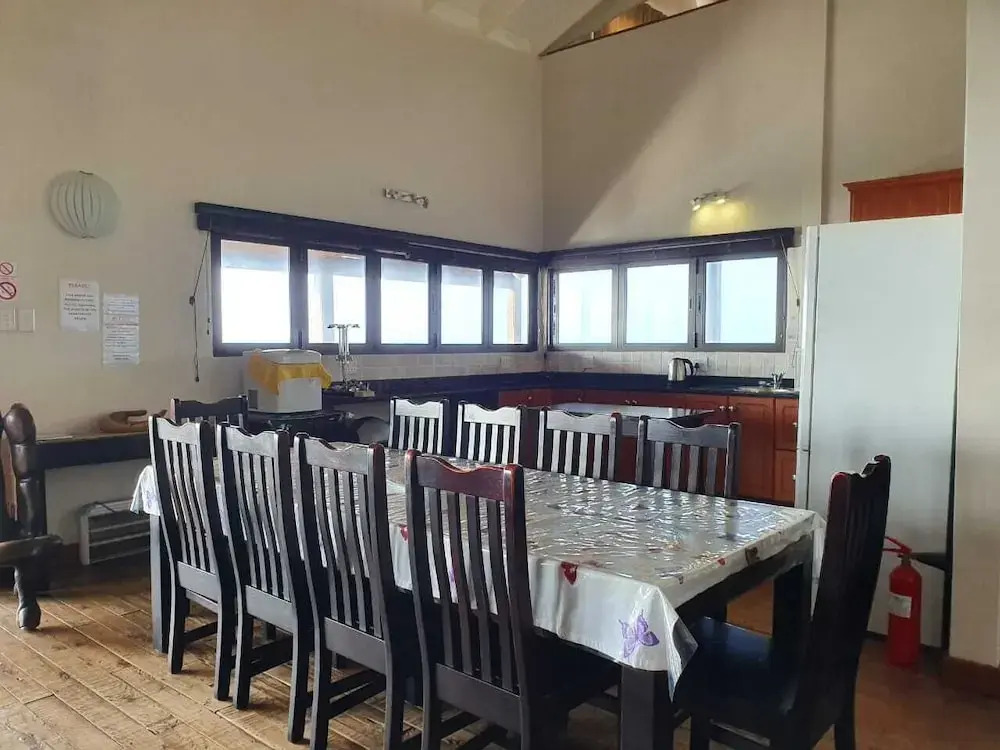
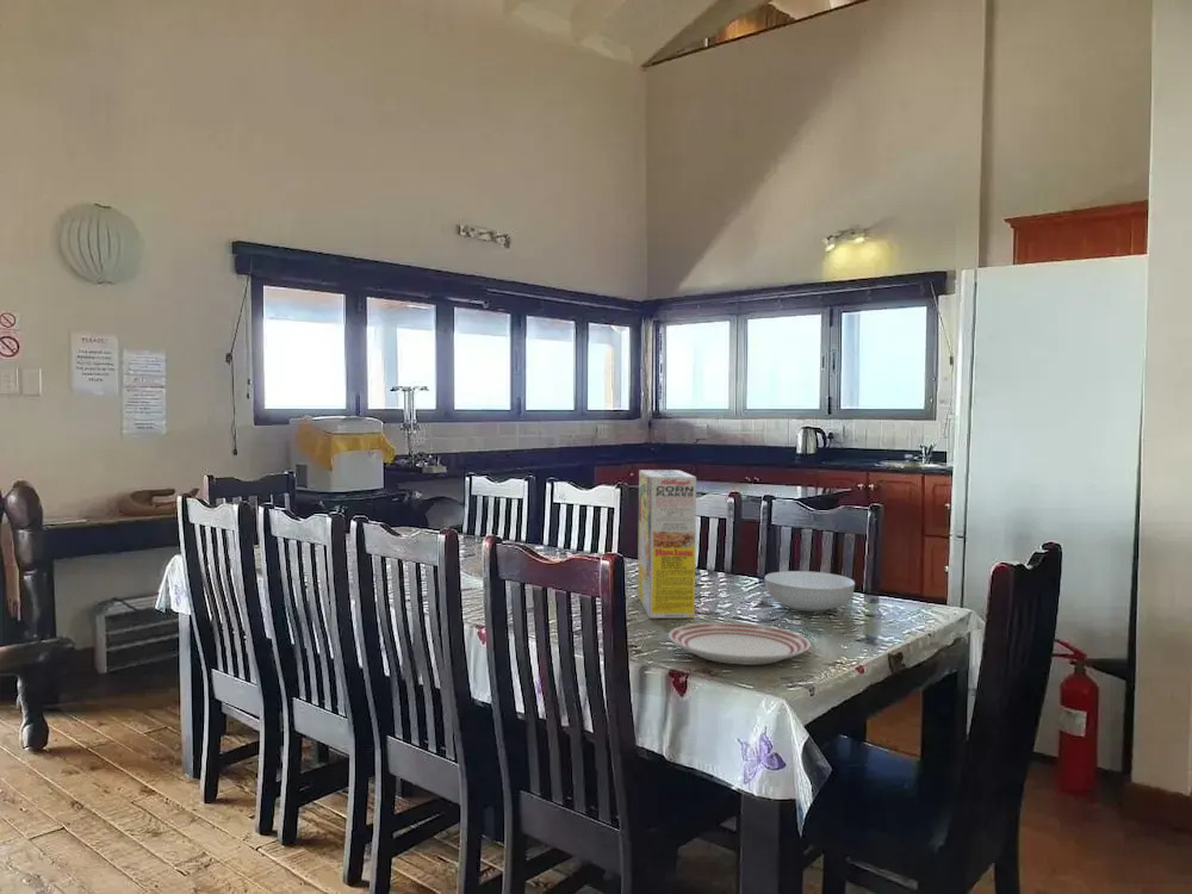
+ serving bowl [764,570,856,613]
+ dinner plate [668,621,812,665]
+ cereal box [637,468,697,619]
